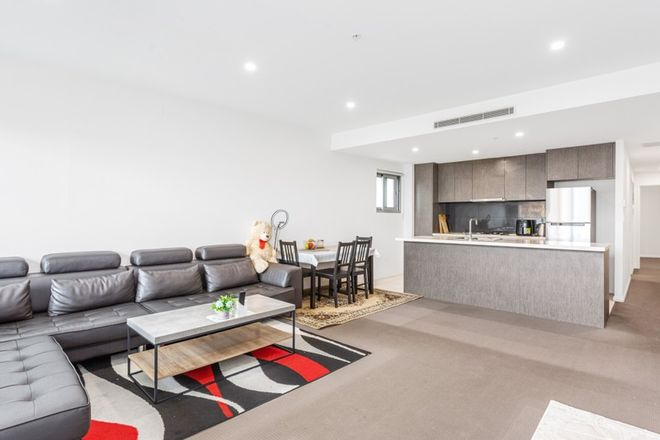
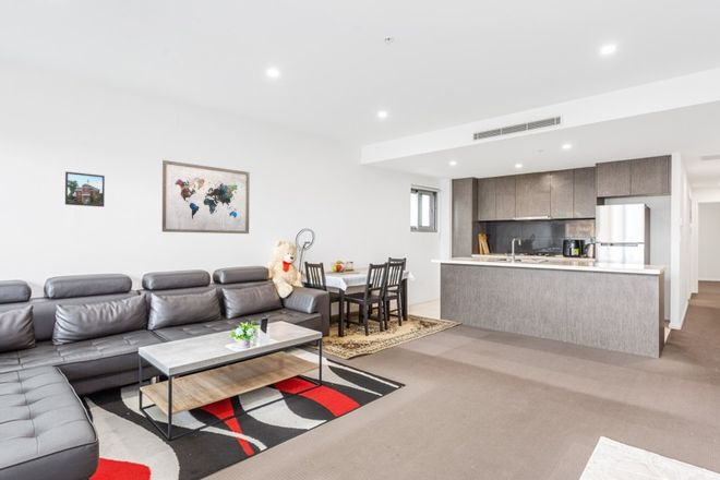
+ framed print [64,171,106,207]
+ wall art [161,159,251,235]
